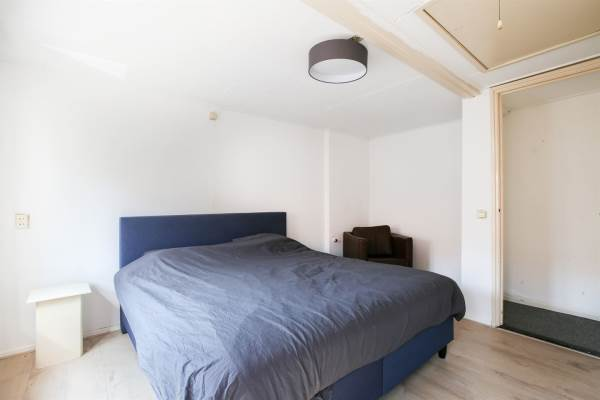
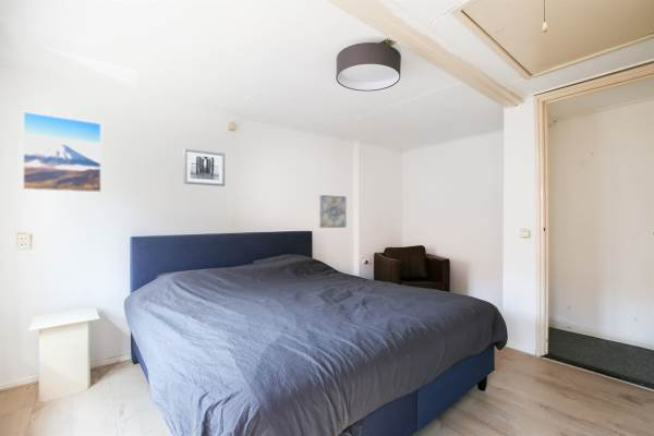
+ wall art [318,194,347,229]
+ wall art [182,147,226,187]
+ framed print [22,110,102,194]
